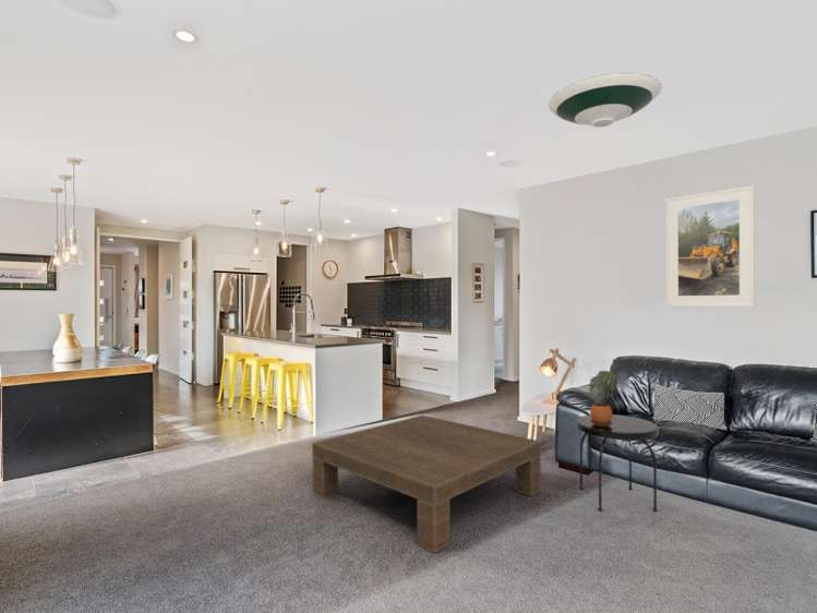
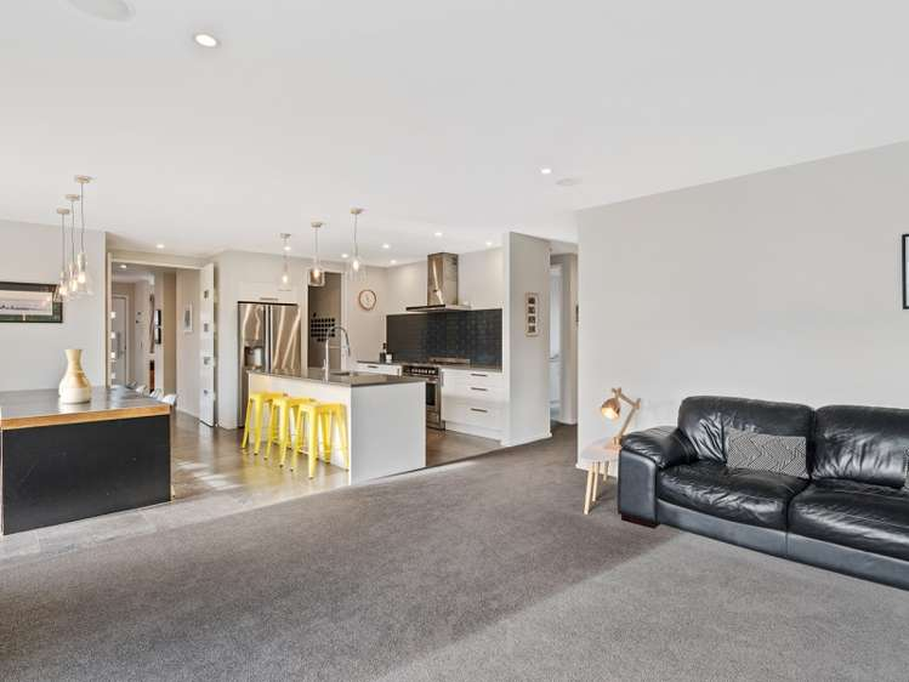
- potted plant [587,370,618,426]
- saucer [548,72,663,129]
- side table [575,413,660,513]
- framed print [664,184,756,309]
- coffee table [311,413,542,554]
